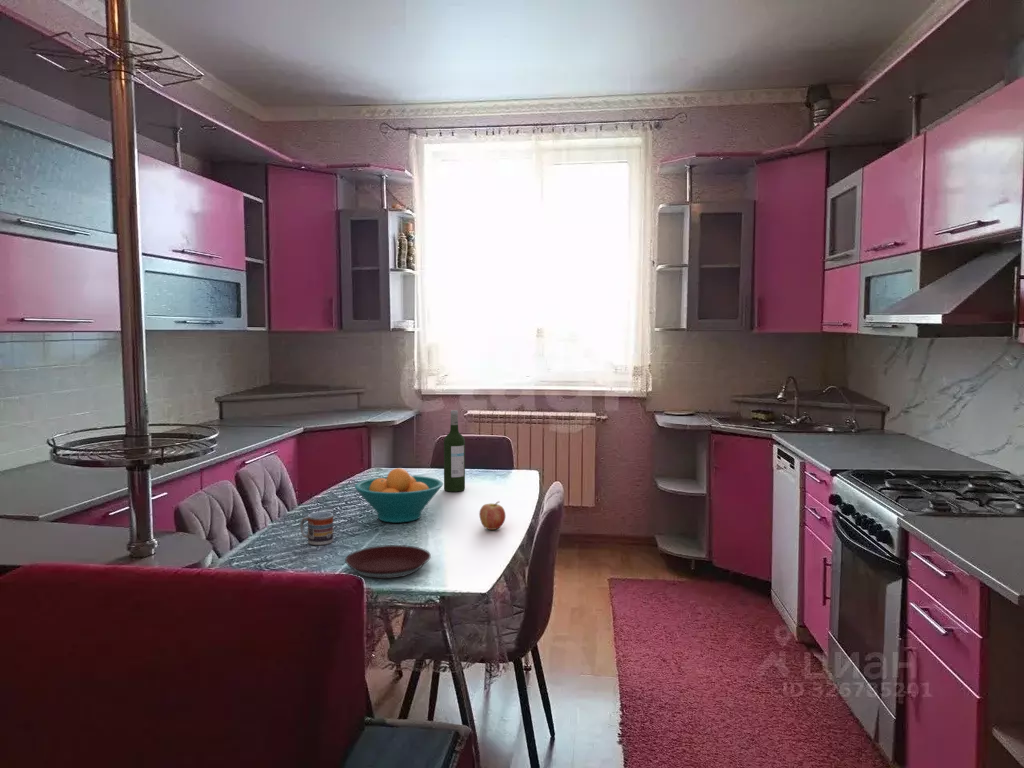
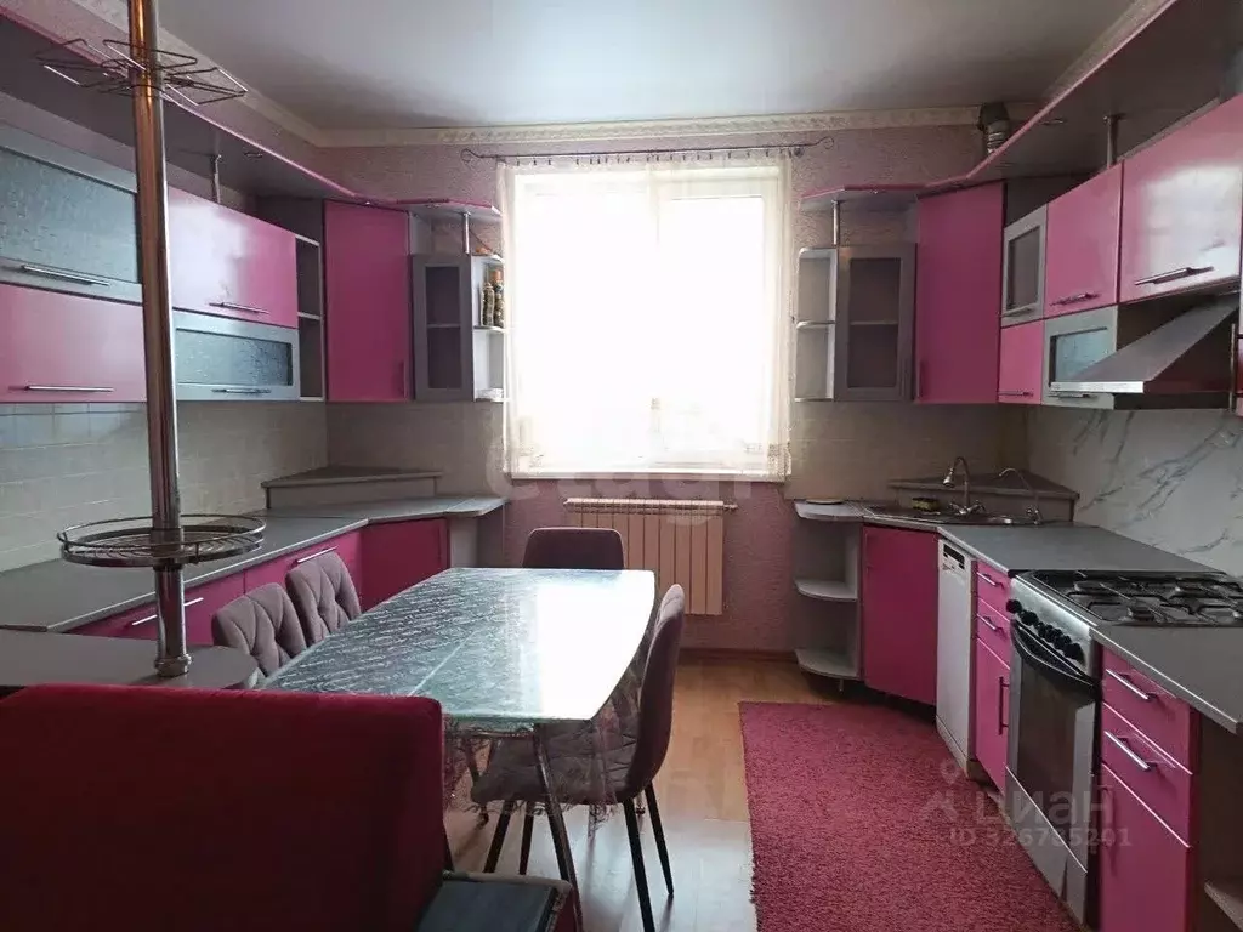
- fruit bowl [354,467,444,524]
- fruit [478,500,506,531]
- cup [299,511,334,546]
- wine bottle [443,409,466,493]
- plate [344,544,432,580]
